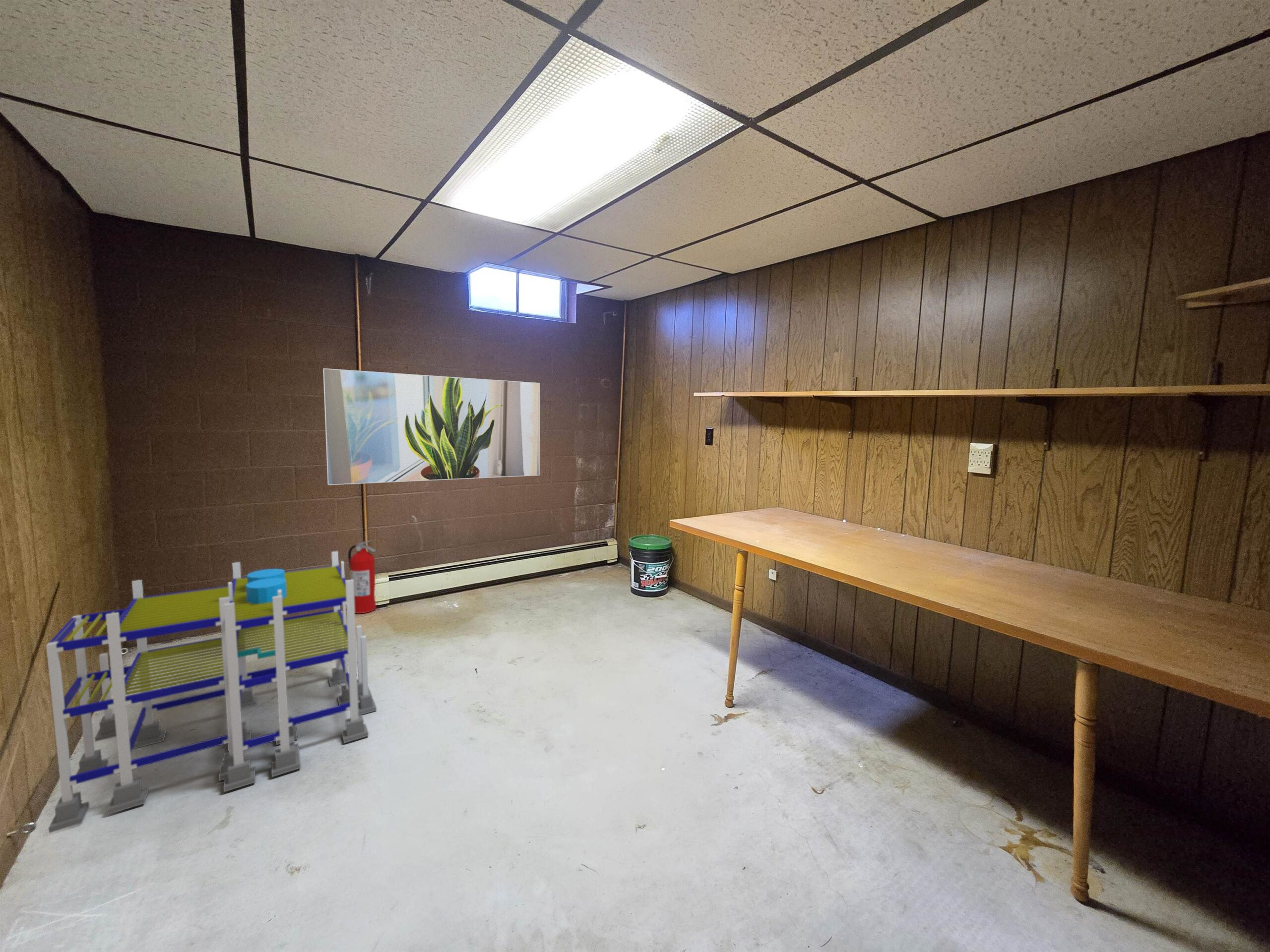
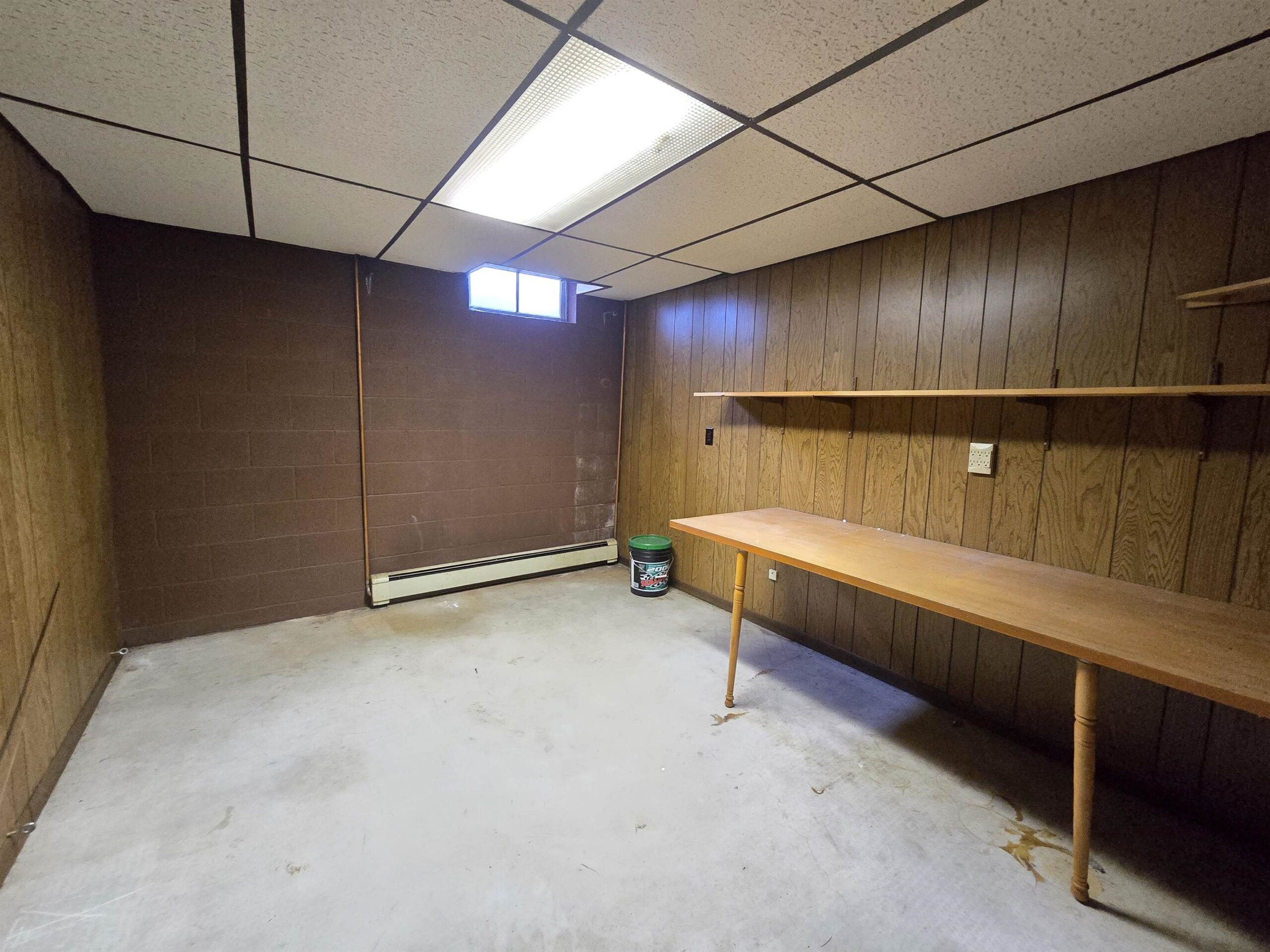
- fire extinguisher [348,539,377,614]
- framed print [322,368,540,485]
- shelving unit [46,551,377,833]
